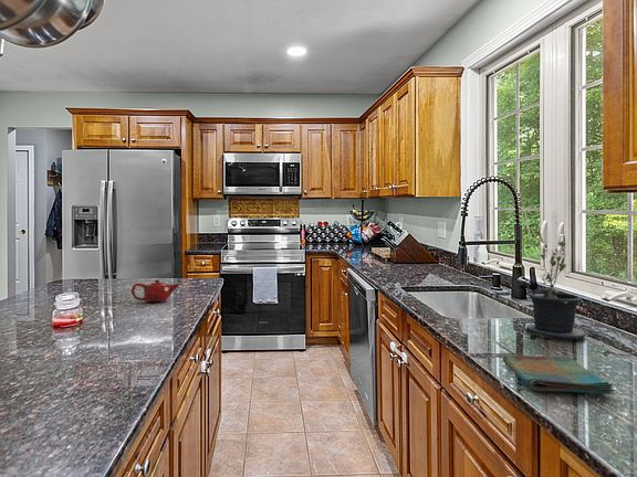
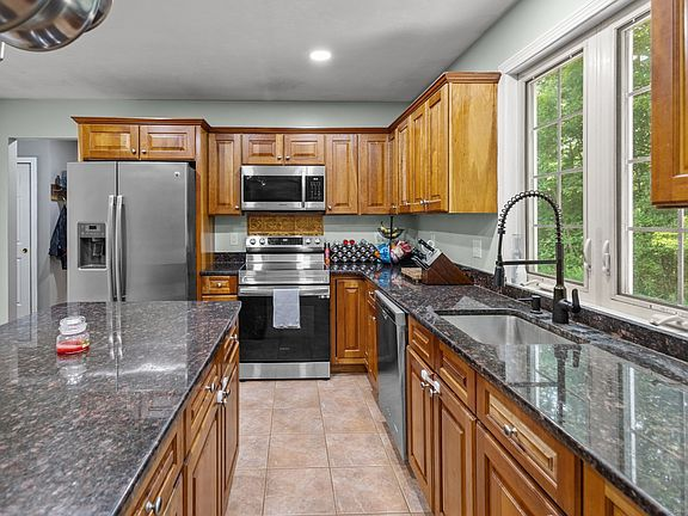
- dish towel [502,354,615,395]
- teapot [130,278,181,303]
- potted plant [524,241,601,340]
